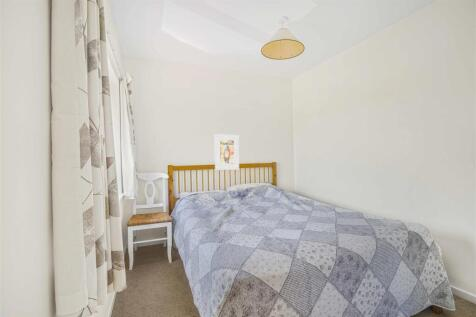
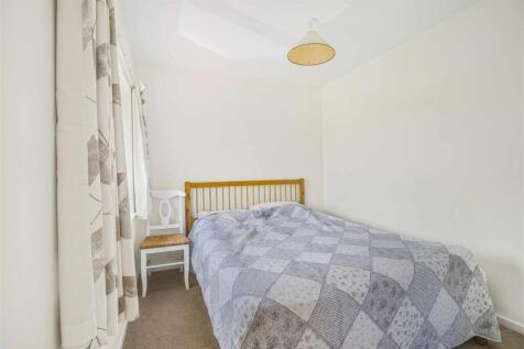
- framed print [214,134,240,171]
